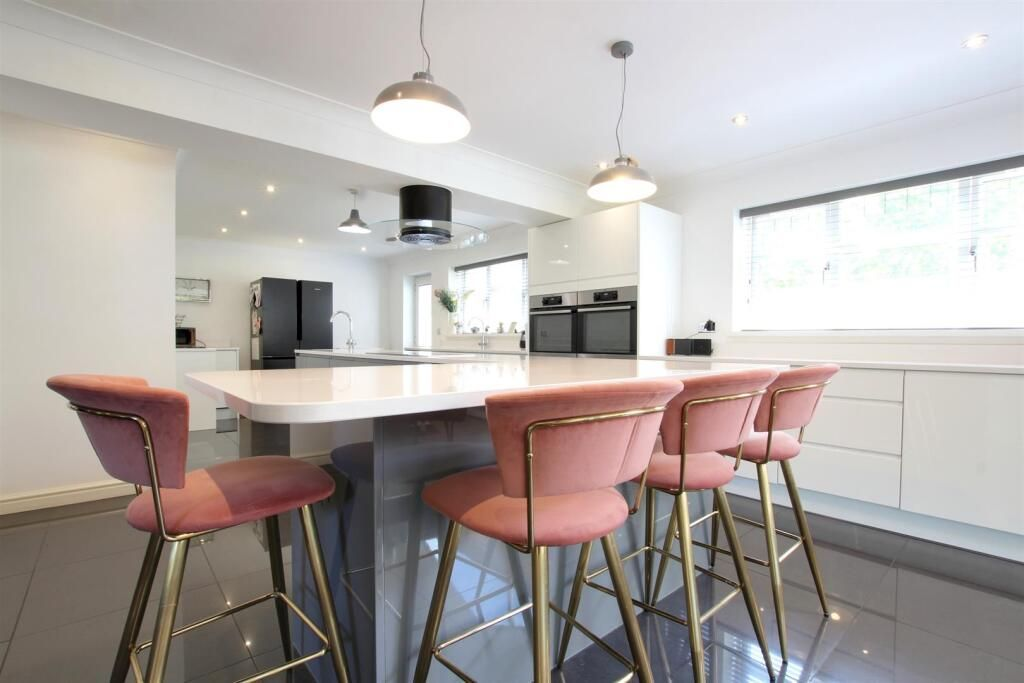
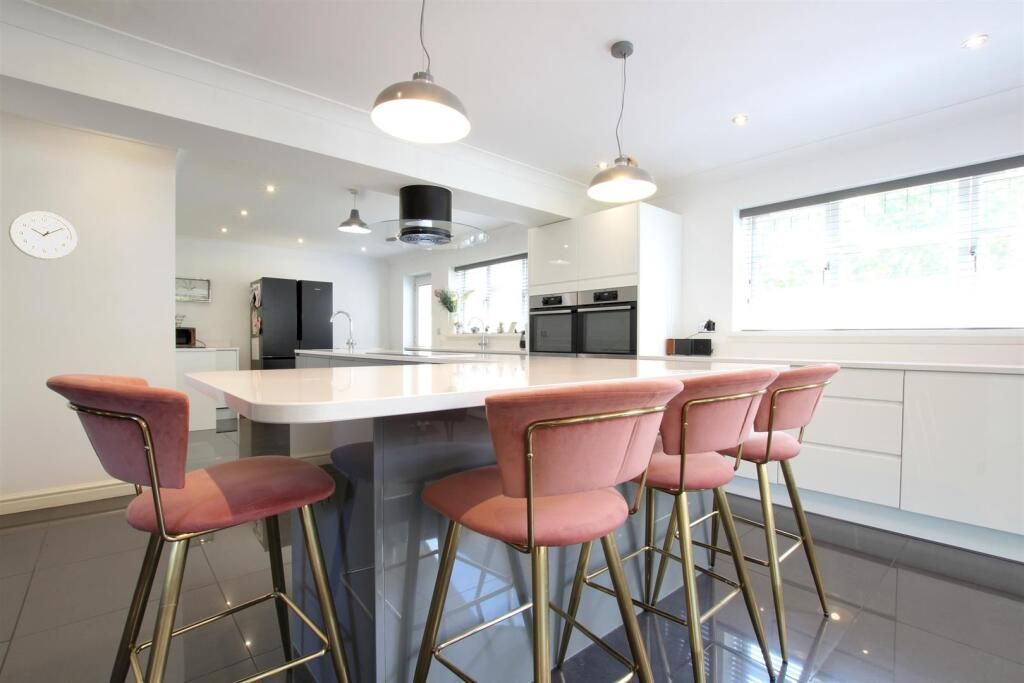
+ wall clock [7,210,78,261]
